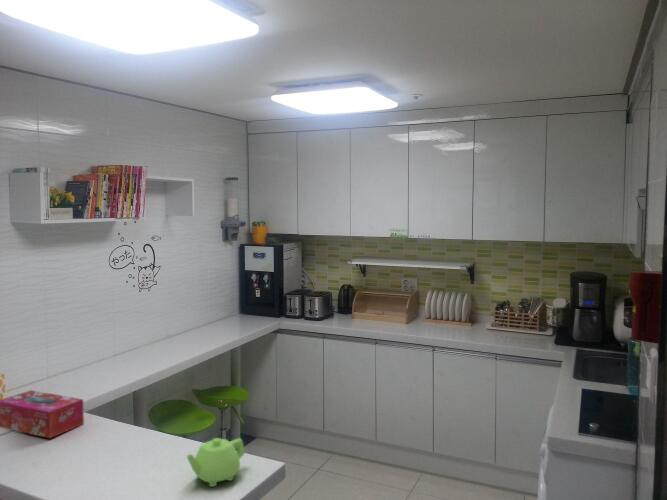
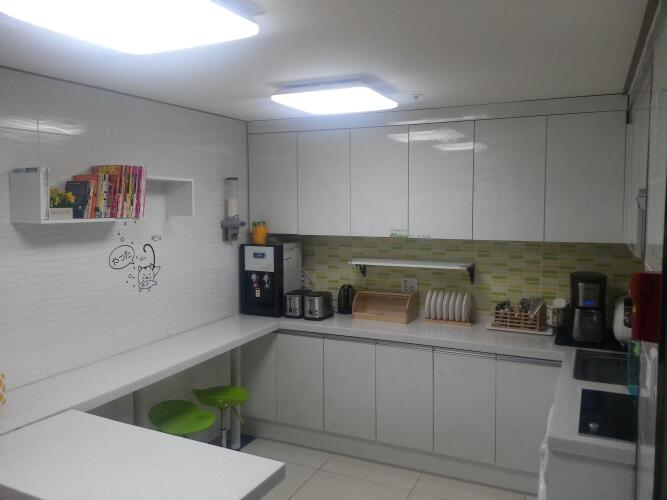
- tissue box [0,389,85,439]
- teapot [185,437,246,488]
